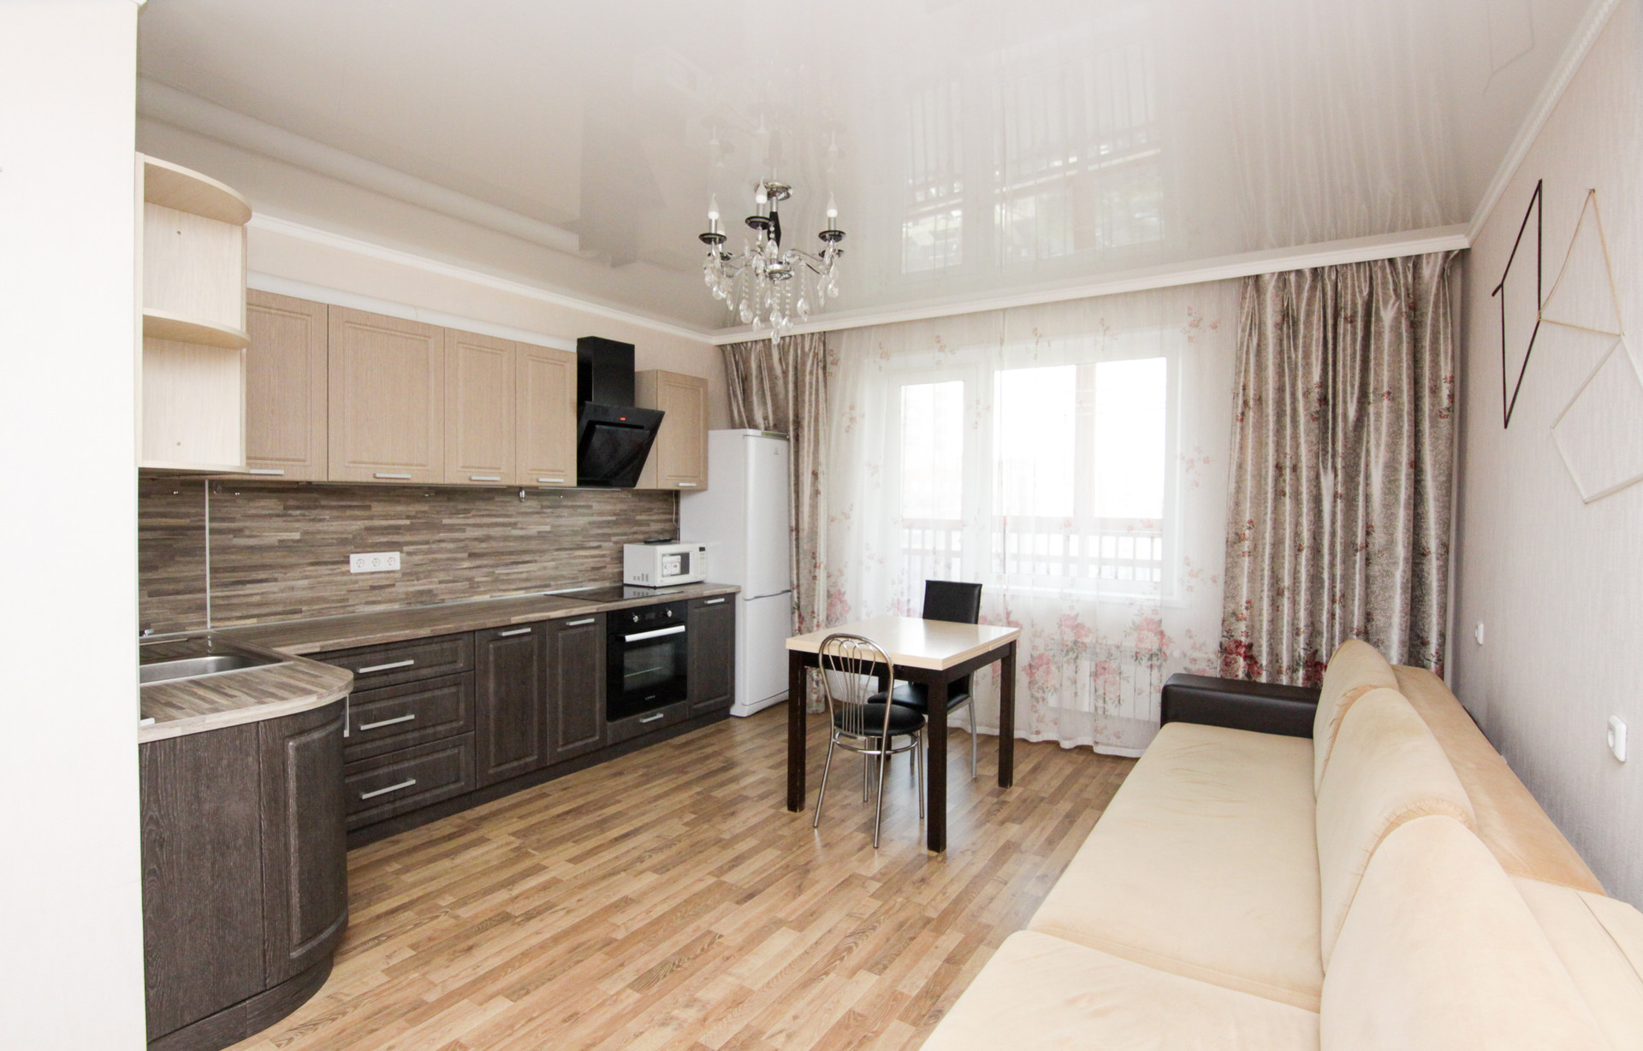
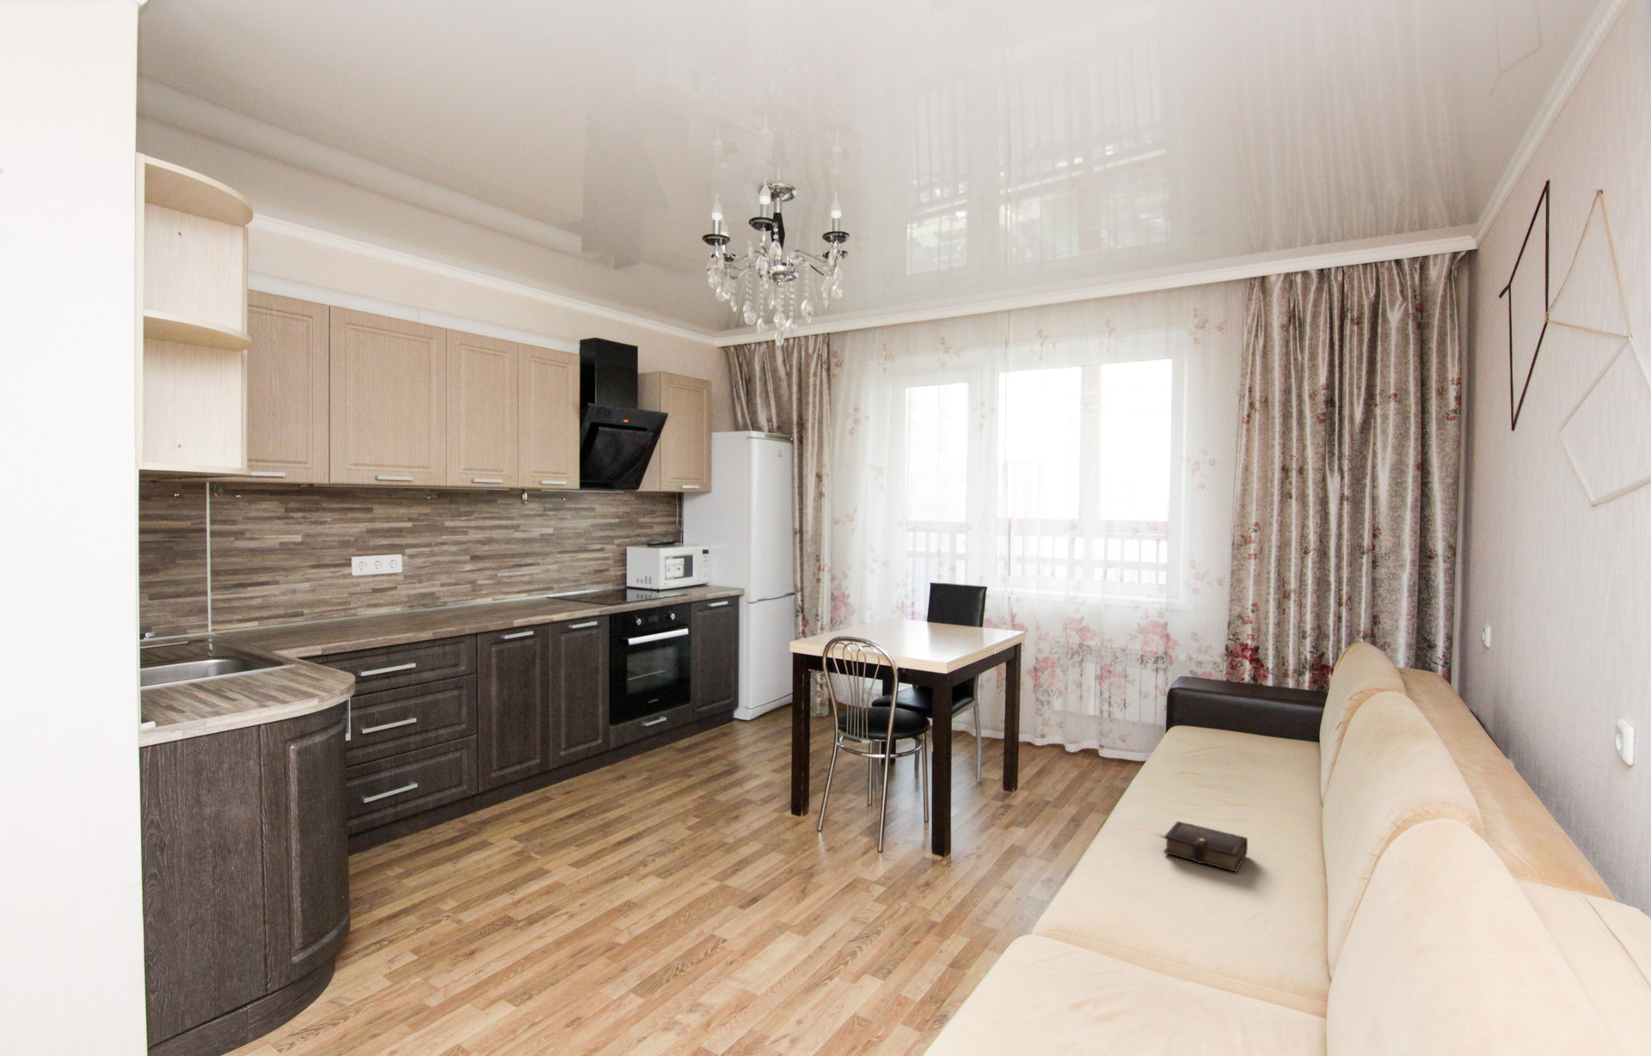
+ book [1154,820,1249,873]
